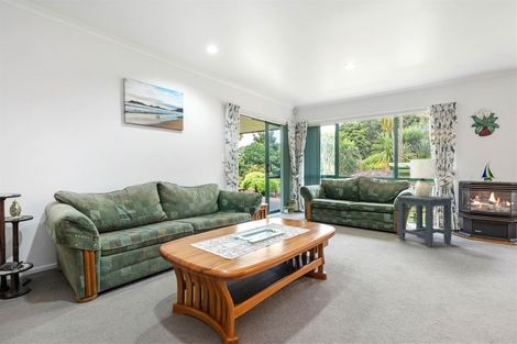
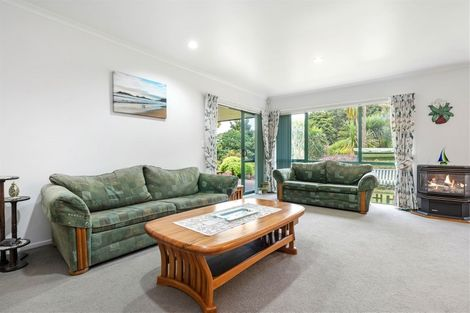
- side table [396,195,454,248]
- lamp [409,158,437,197]
